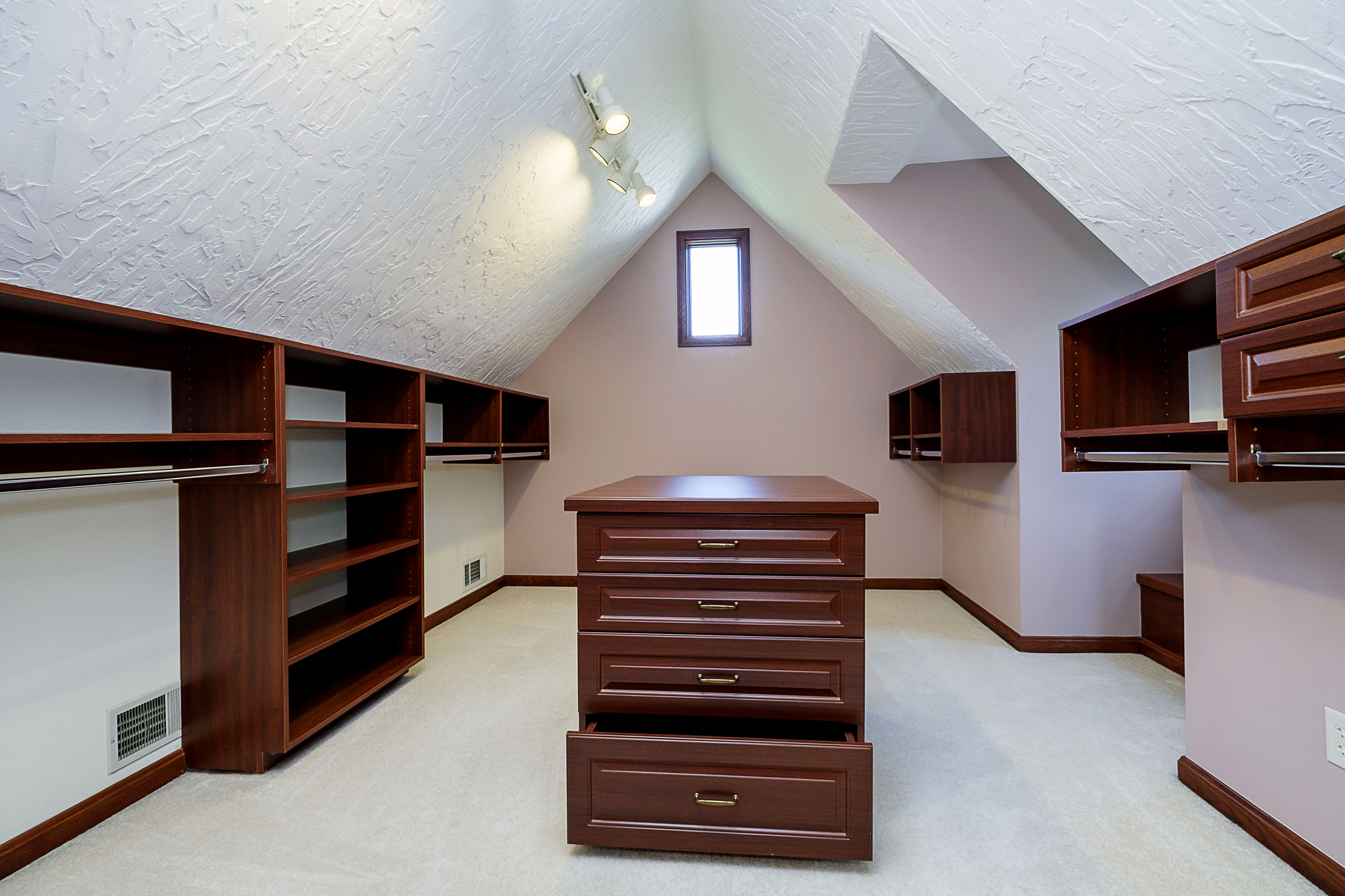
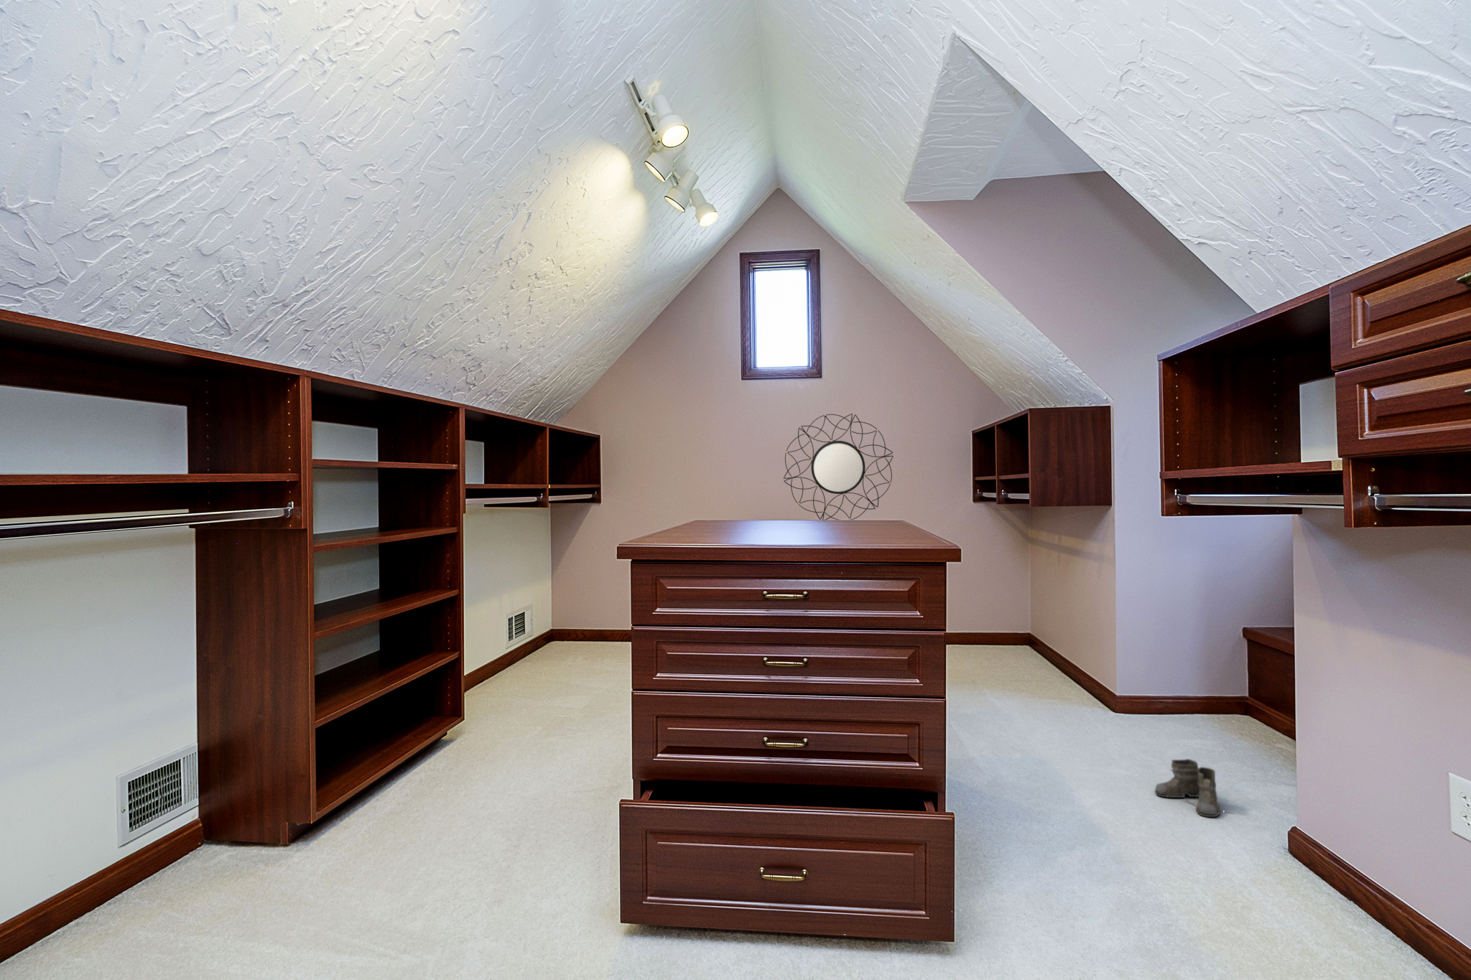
+ boots [1154,758,1235,818]
+ home mirror [783,412,895,521]
